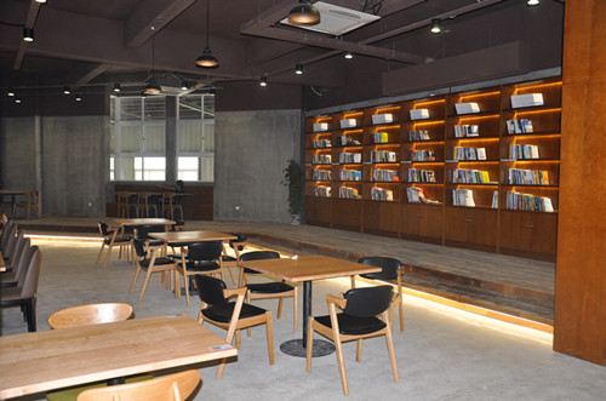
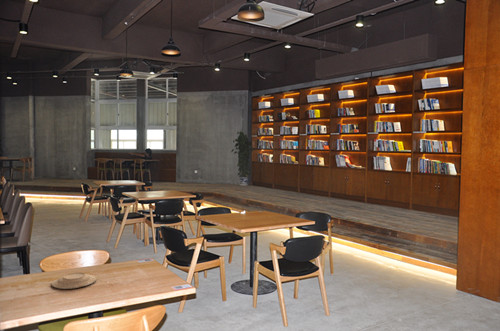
+ plate [51,272,97,290]
